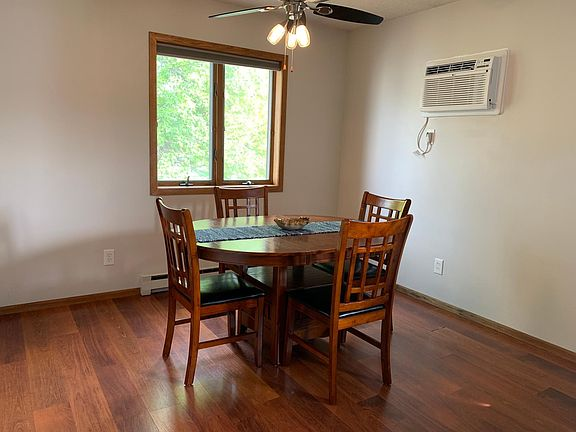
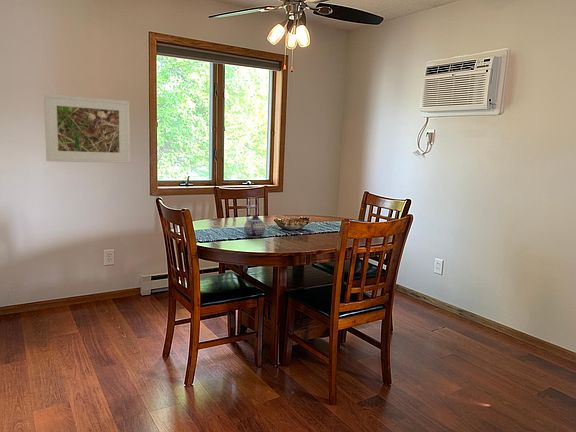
+ teapot [243,214,266,238]
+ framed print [43,93,131,164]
